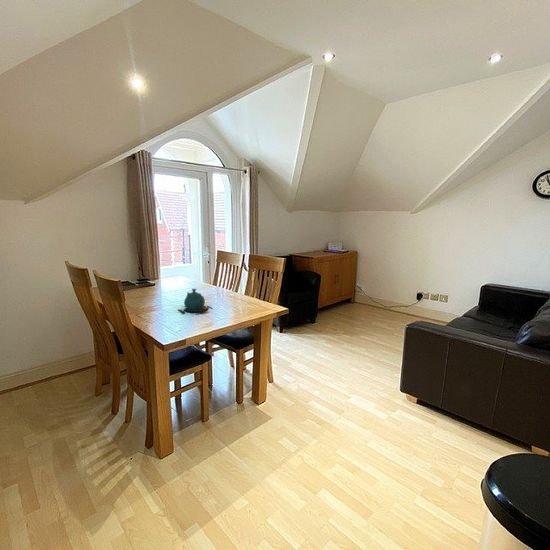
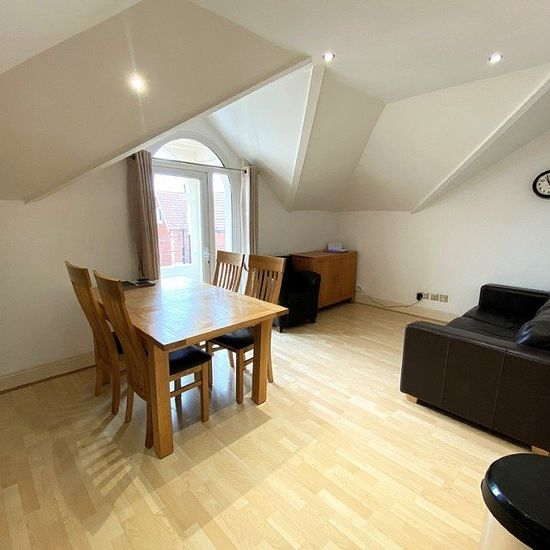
- teapot [177,288,212,315]
